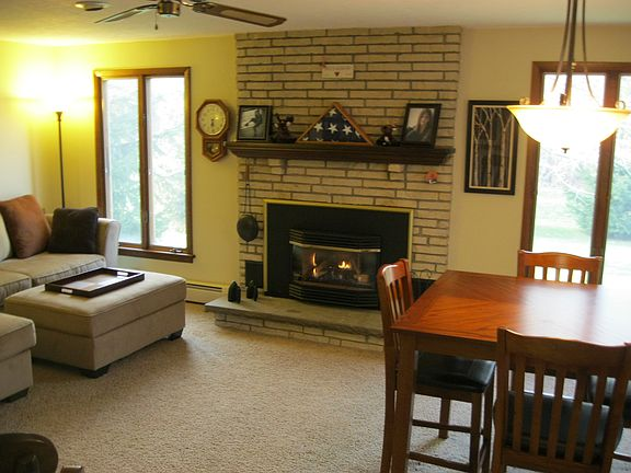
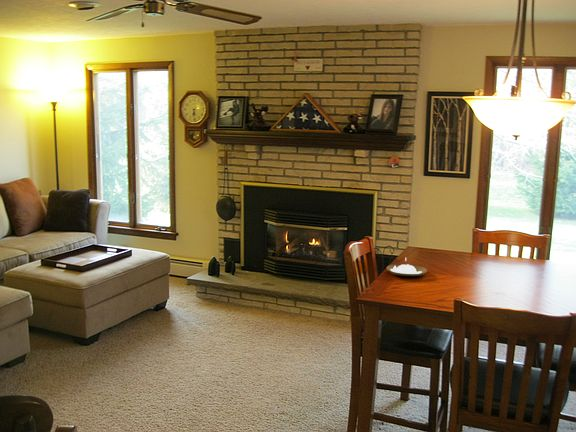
+ placemat [386,257,428,277]
